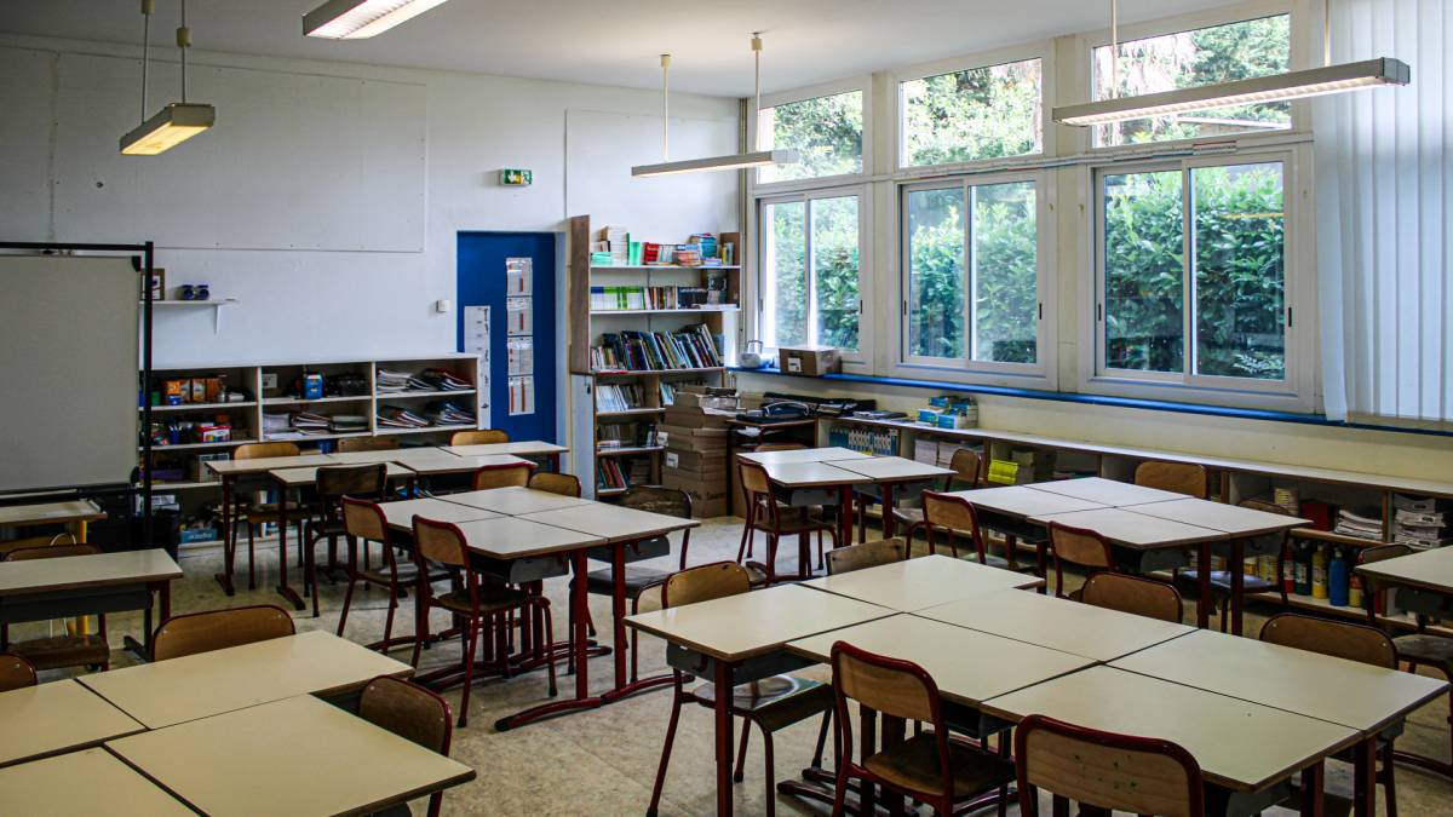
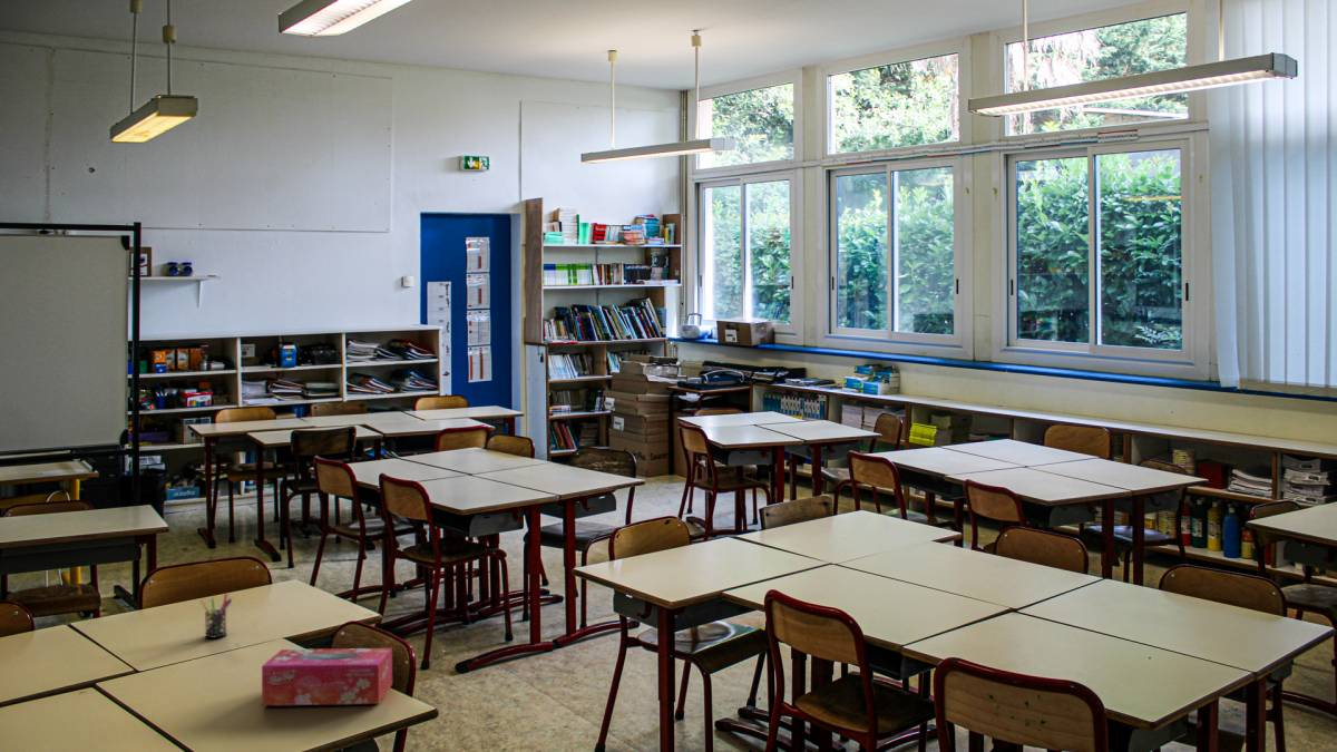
+ pen holder [199,592,233,639]
+ tissue box [261,647,393,706]
